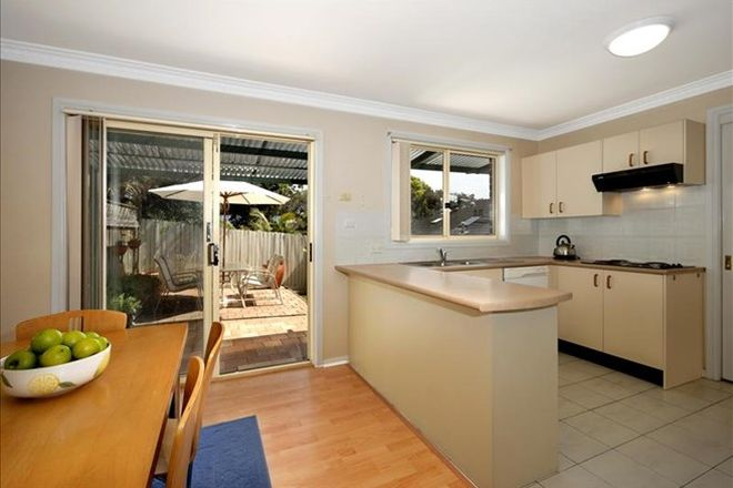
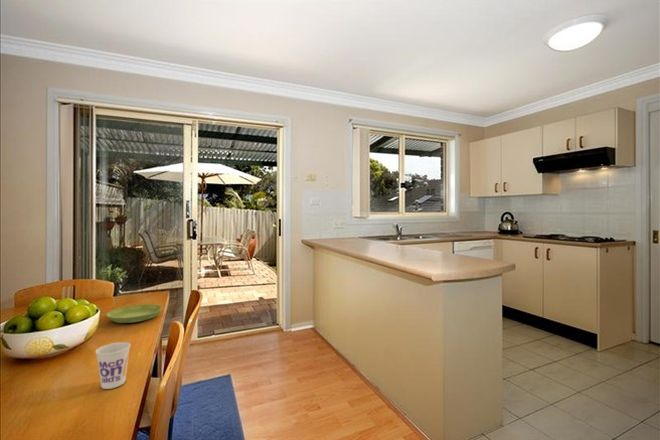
+ cup [94,341,131,390]
+ saucer [106,303,163,324]
